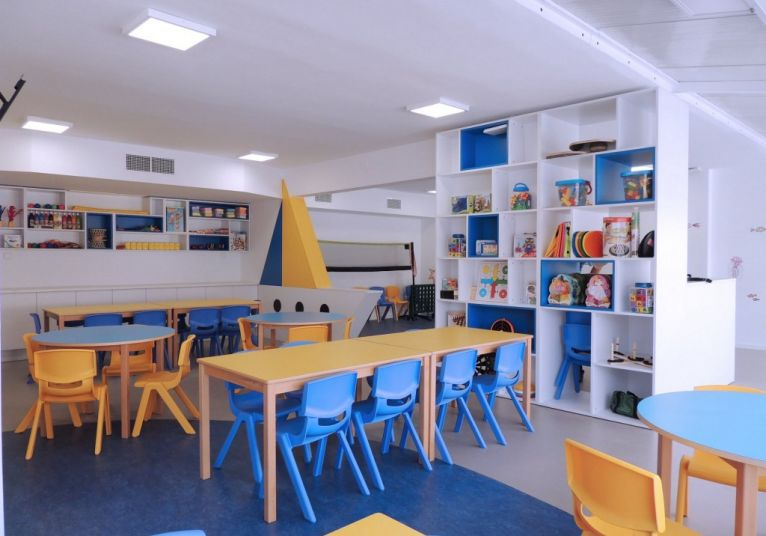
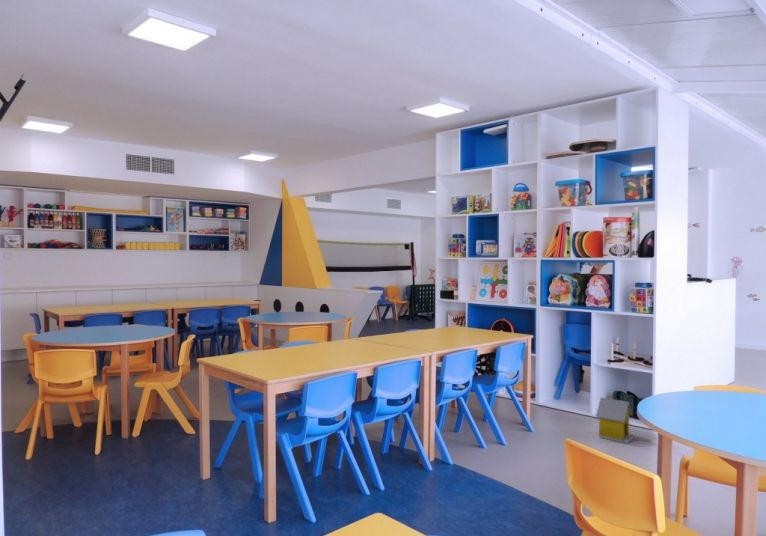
+ toy house [595,396,635,444]
